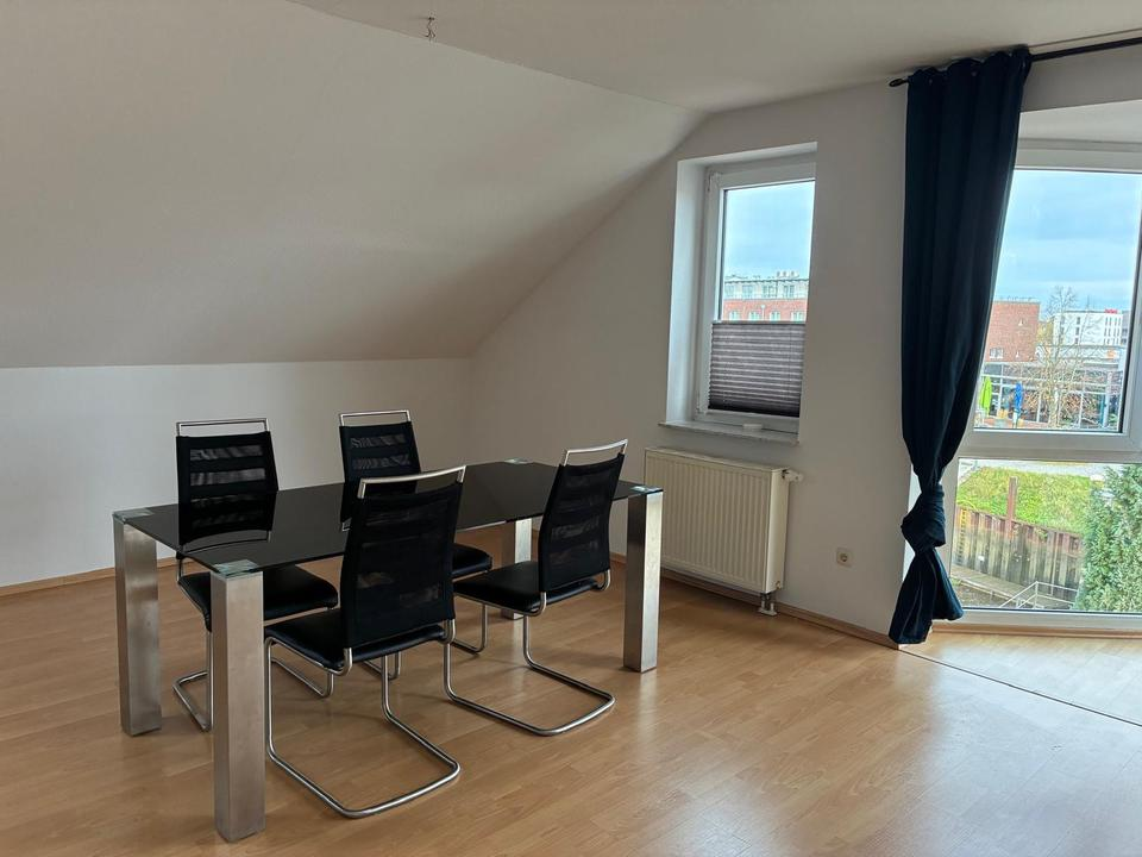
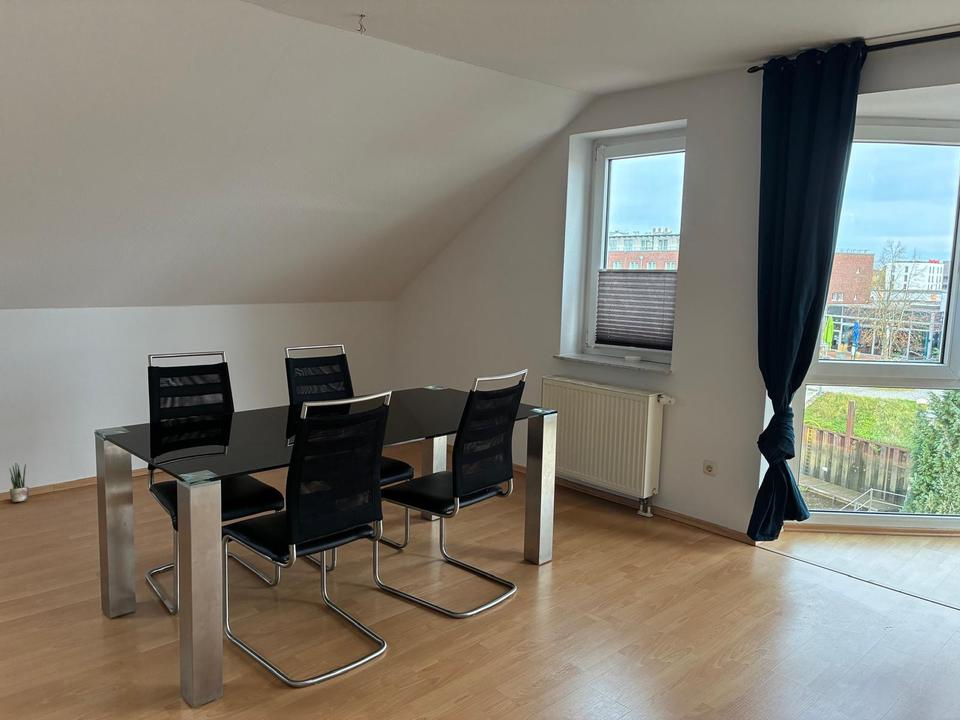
+ potted plant [8,462,30,503]
